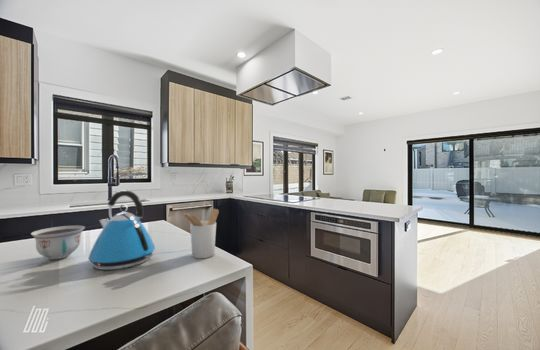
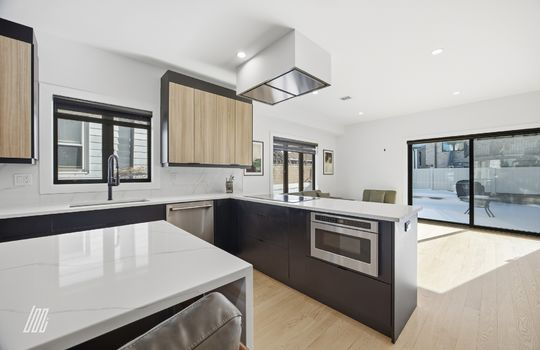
- bowl [30,225,86,260]
- utensil holder [181,208,220,259]
- kettle [87,189,156,271]
